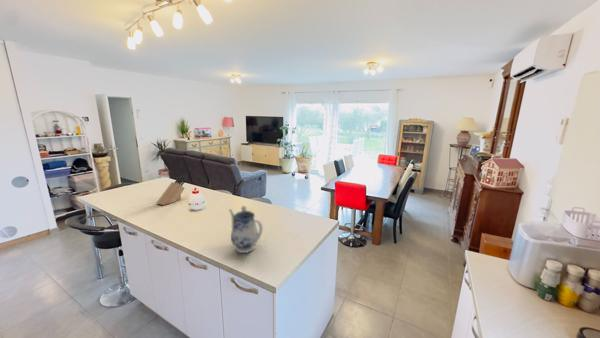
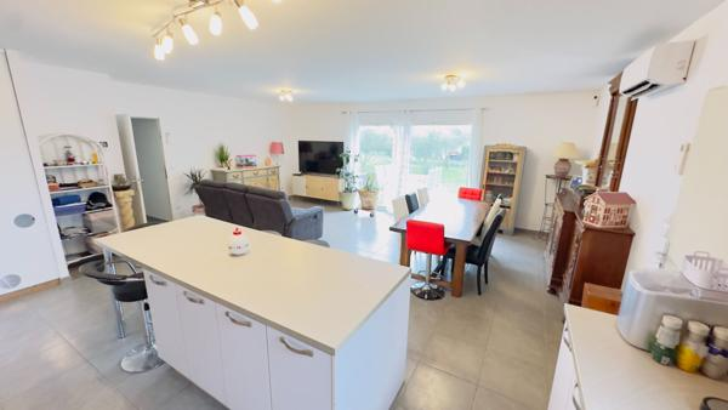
- teapot [228,205,264,254]
- knife block [156,175,187,206]
